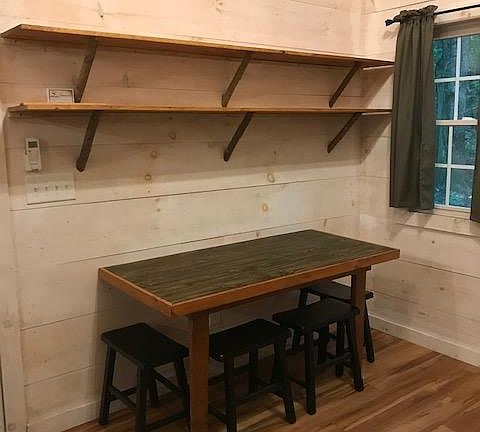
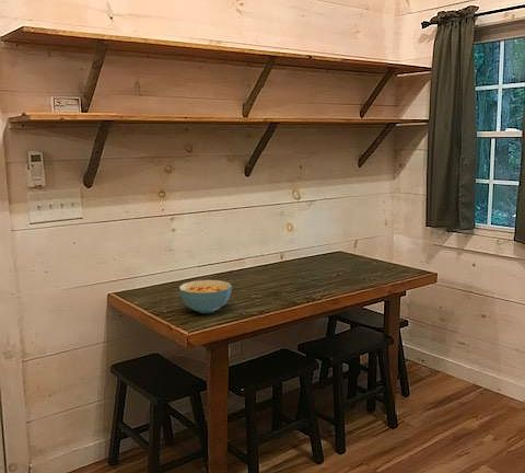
+ cereal bowl [178,279,233,314]
